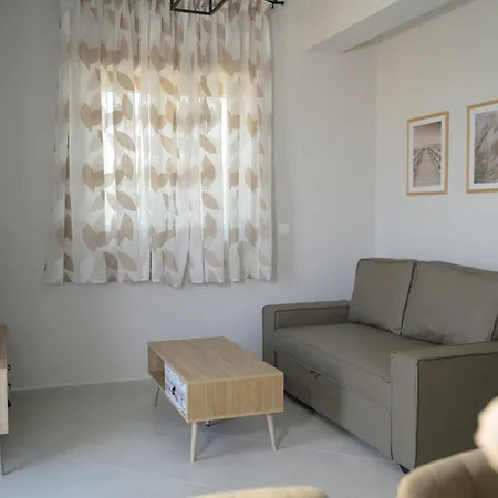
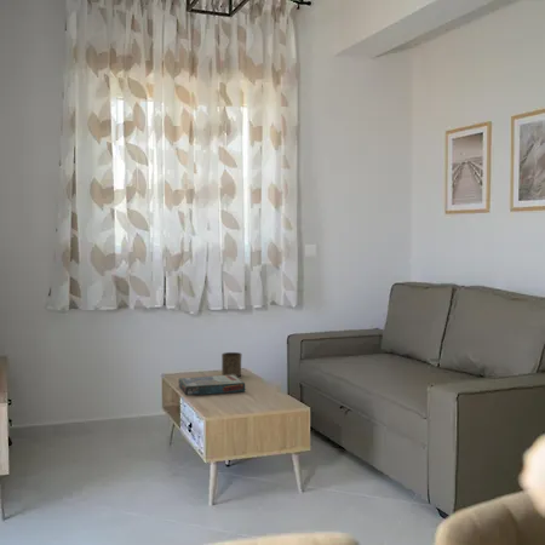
+ cup [220,351,242,378]
+ board game [178,374,246,396]
